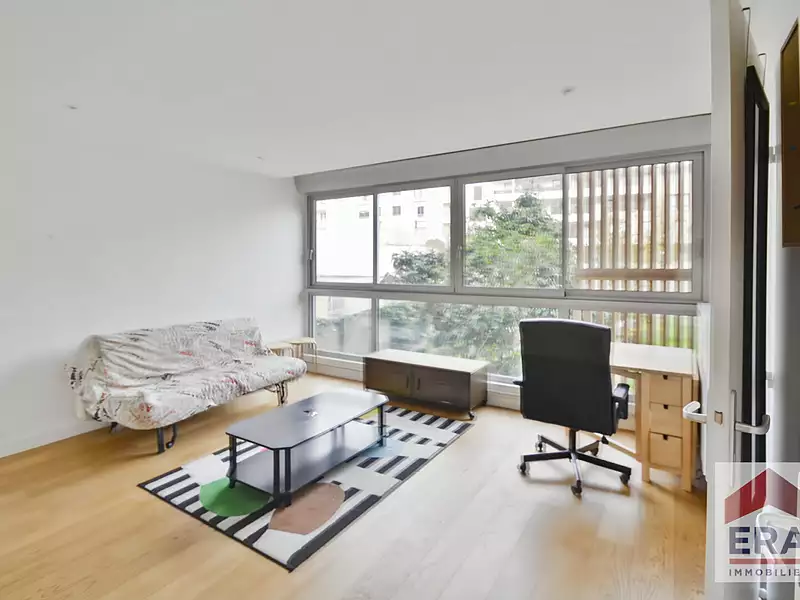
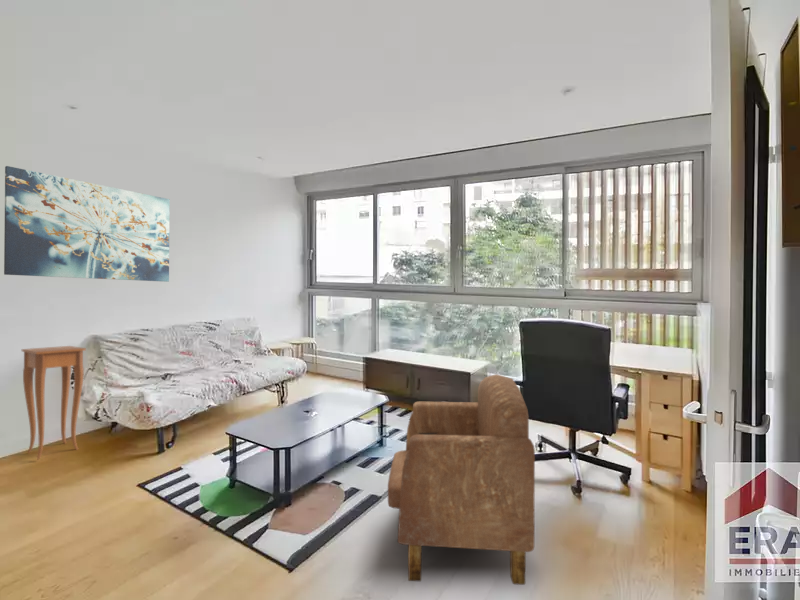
+ side table [21,345,87,461]
+ armchair [387,373,536,586]
+ wall art [3,165,171,283]
